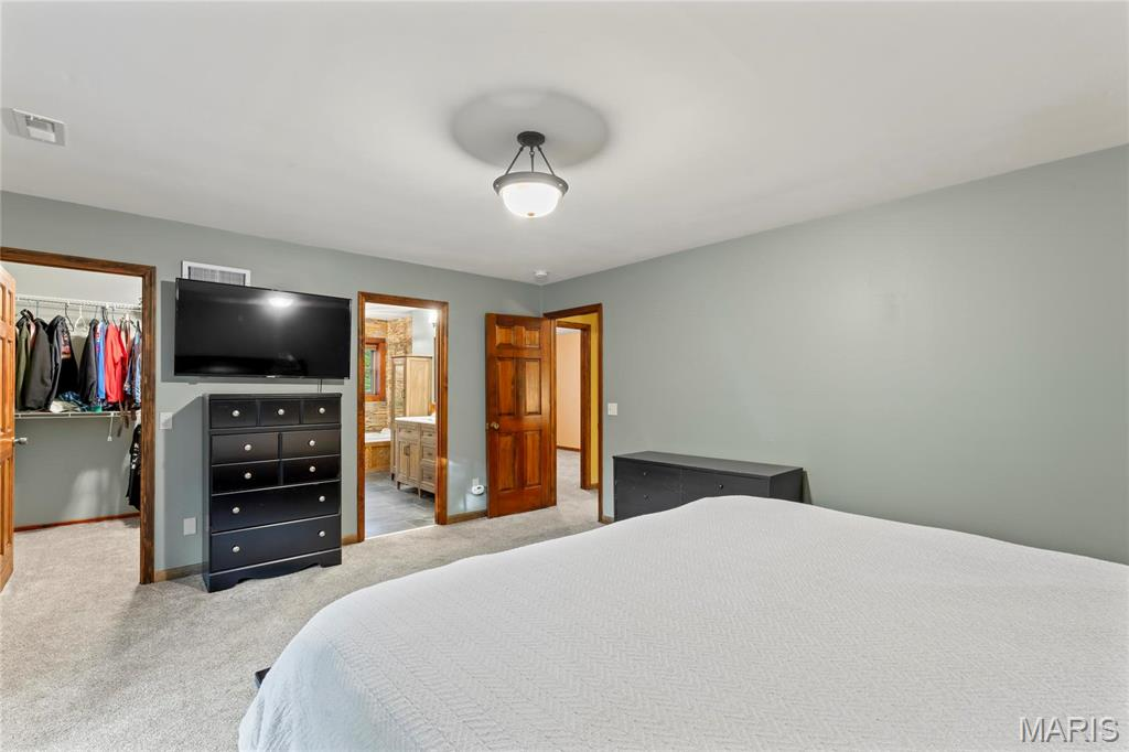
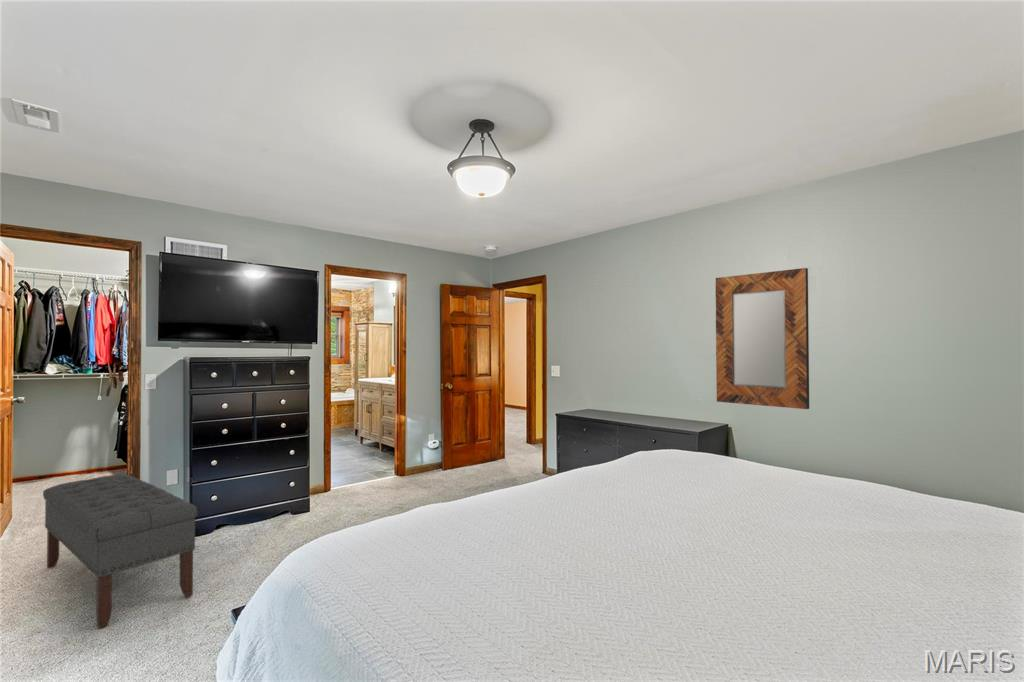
+ home mirror [715,267,810,410]
+ bench [42,473,199,629]
